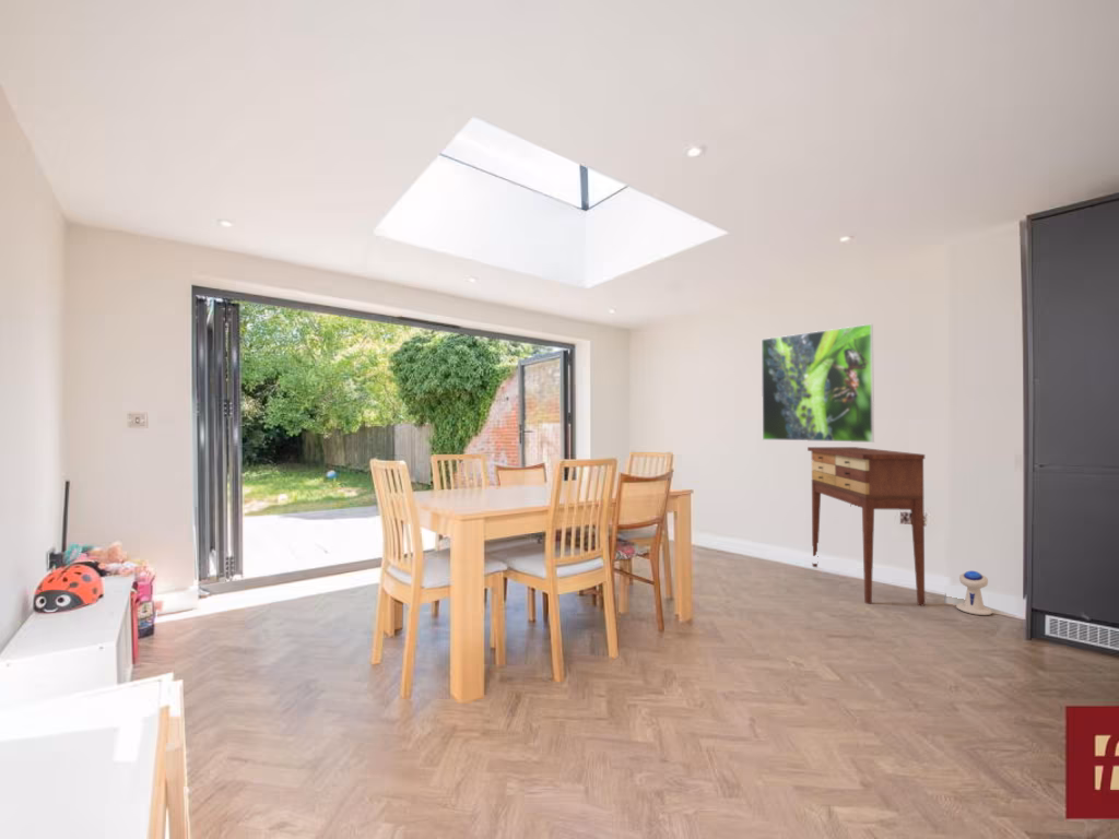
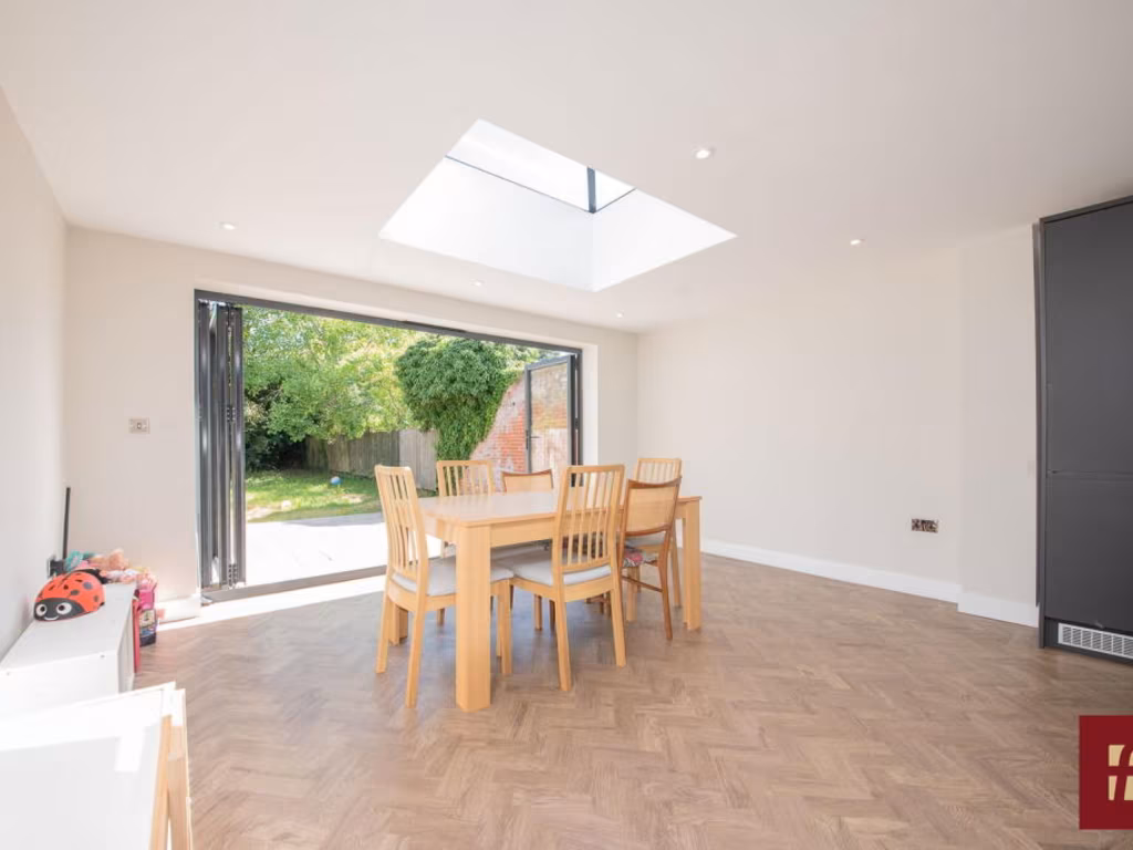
- console table [806,446,926,606]
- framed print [761,323,875,444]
- speaker [955,570,993,616]
